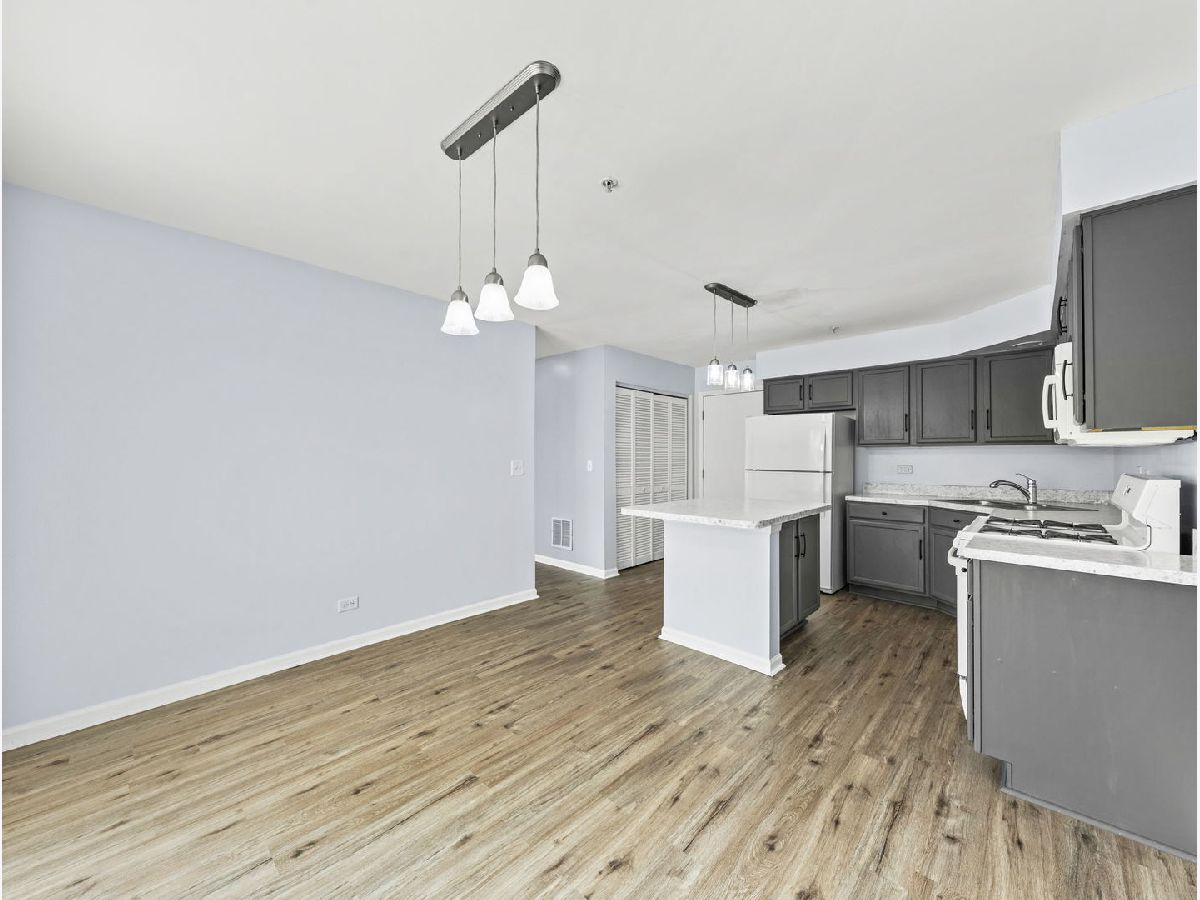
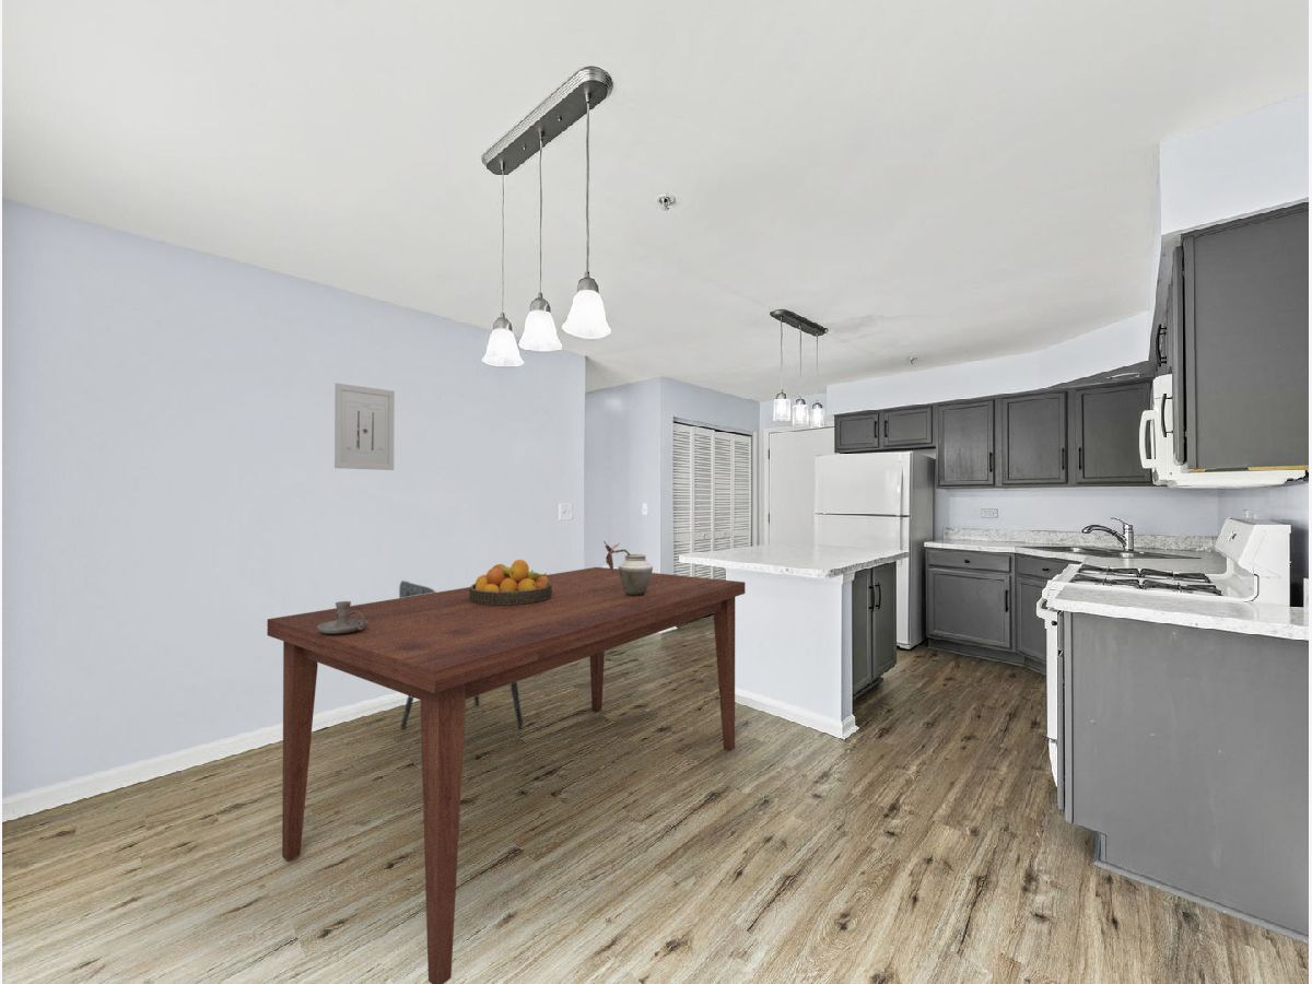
+ candle holder [317,600,368,634]
+ fruit bowl [469,559,552,606]
+ dining table [266,566,746,984]
+ dining chair [398,579,524,729]
+ vase [602,540,654,596]
+ wall art [333,382,396,471]
